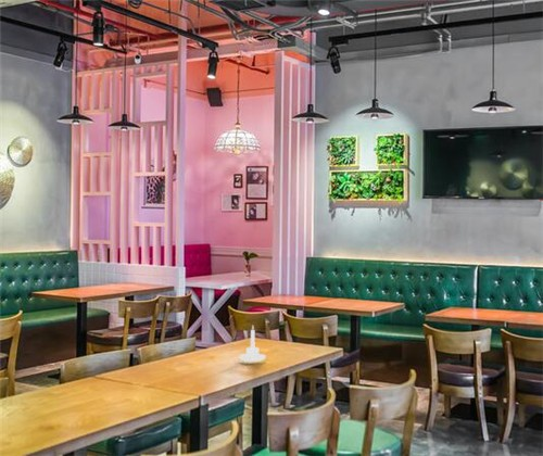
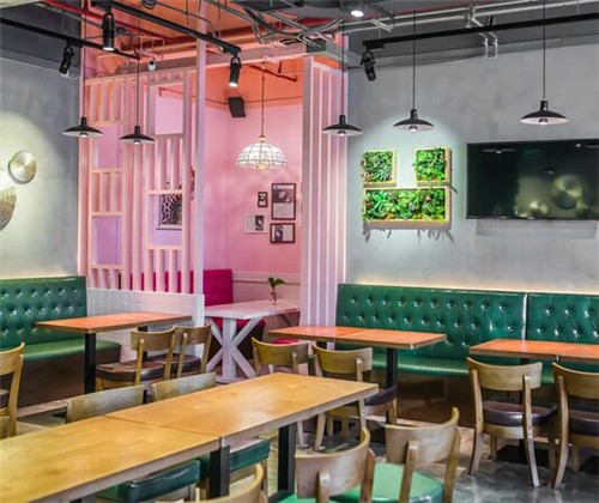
- candle holder [238,326,267,363]
